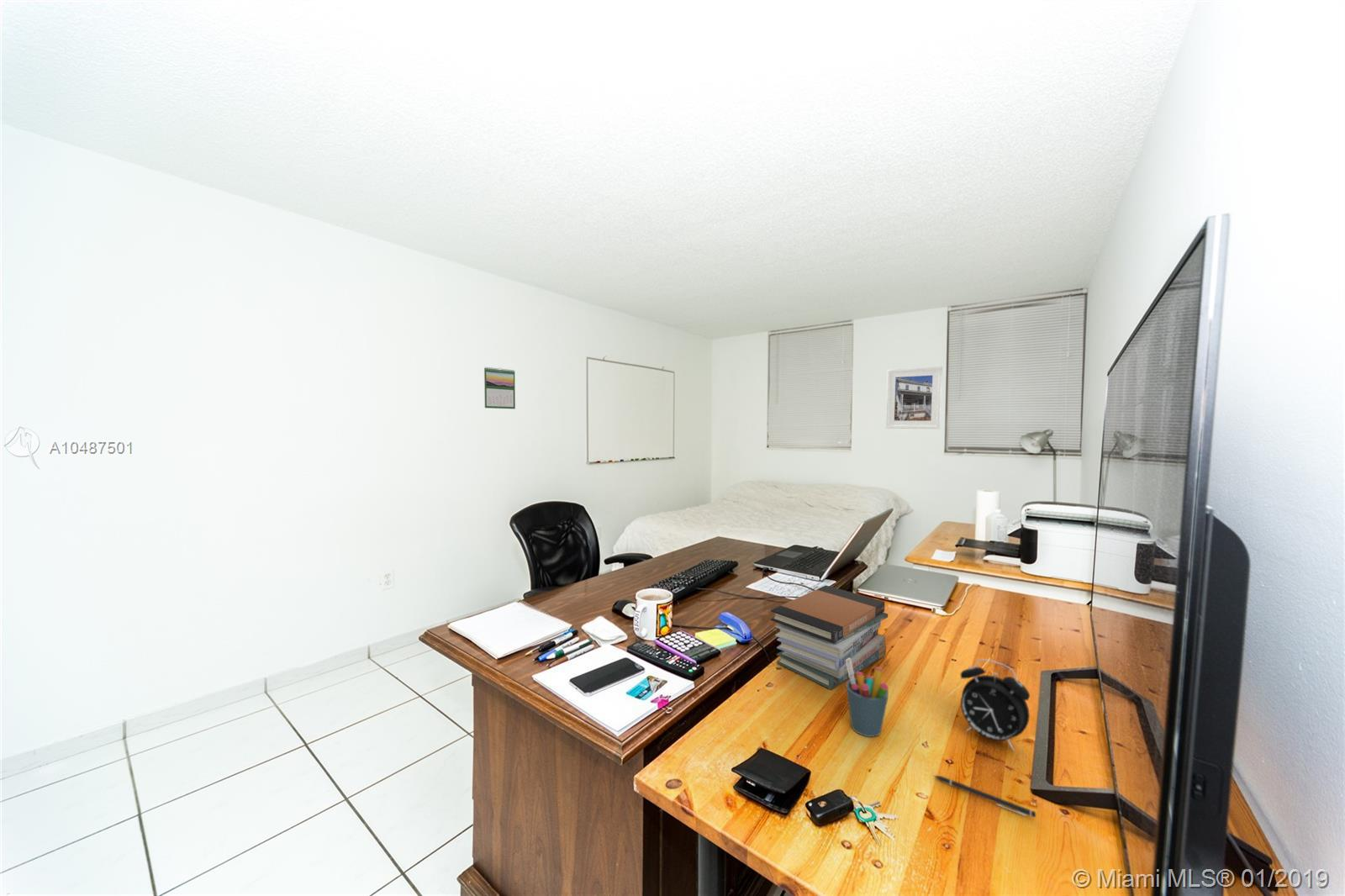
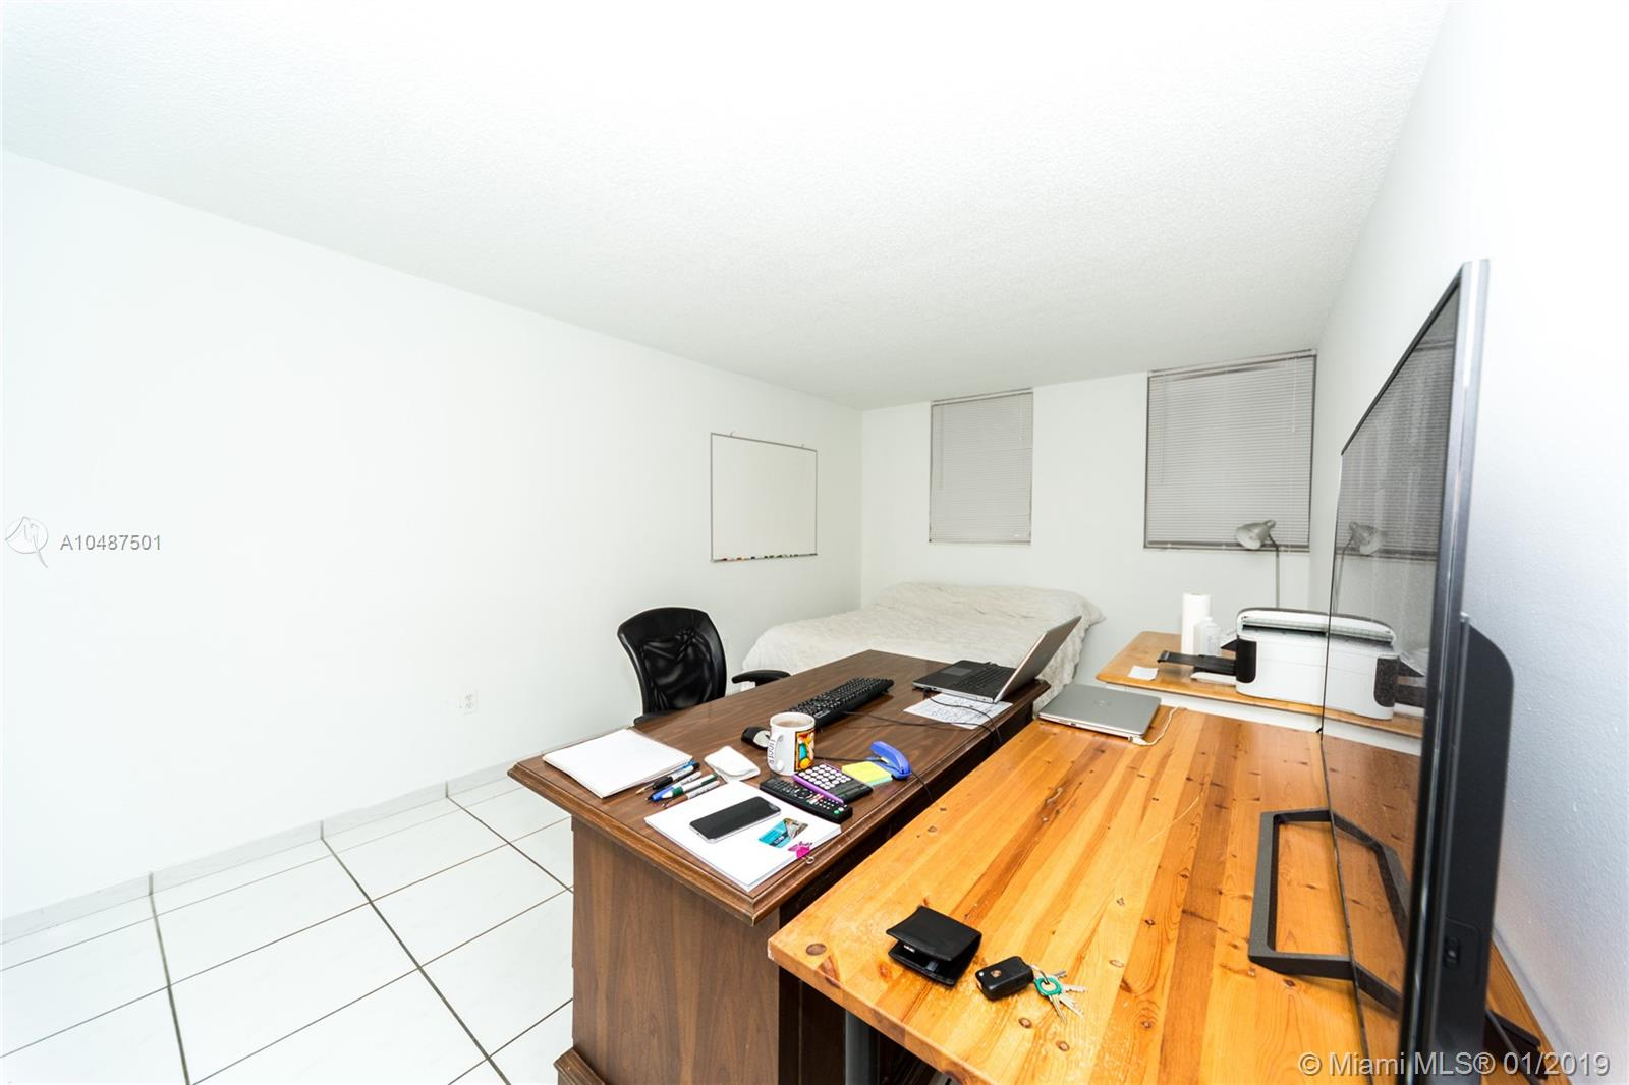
- book stack [770,584,889,690]
- pen holder [845,658,889,738]
- pen [933,775,1036,819]
- alarm clock [960,658,1031,751]
- calendar [483,366,516,409]
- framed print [885,366,943,430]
